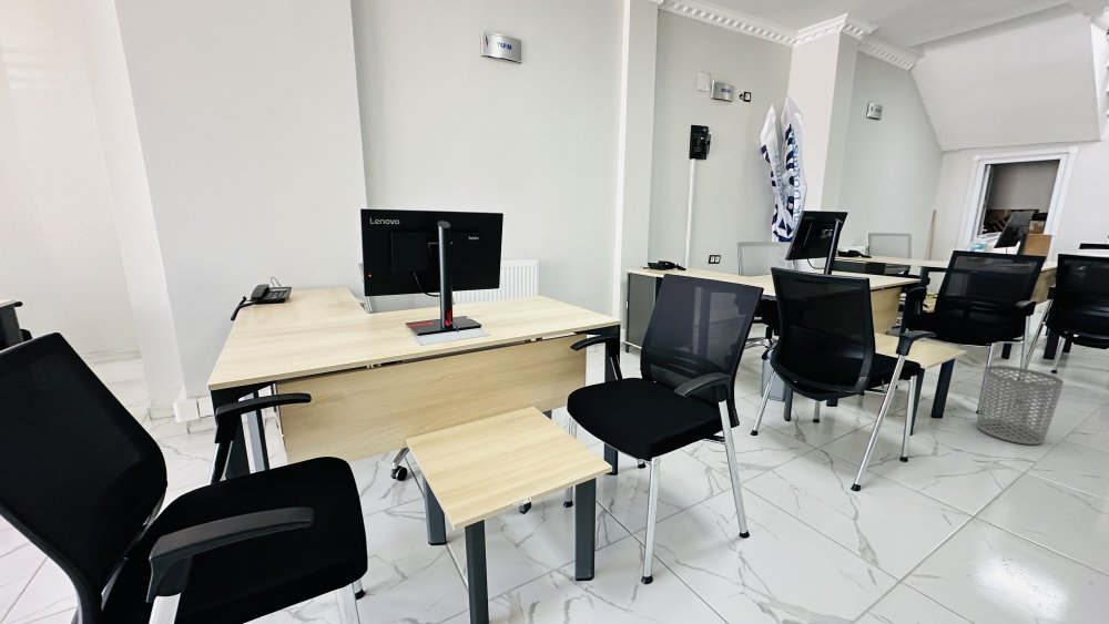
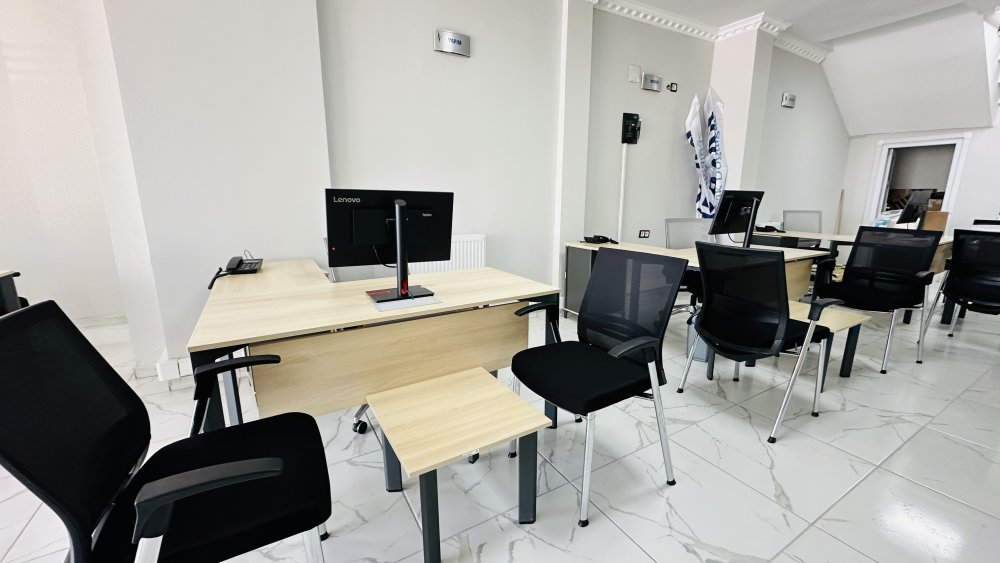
- waste bin [976,365,1065,446]
